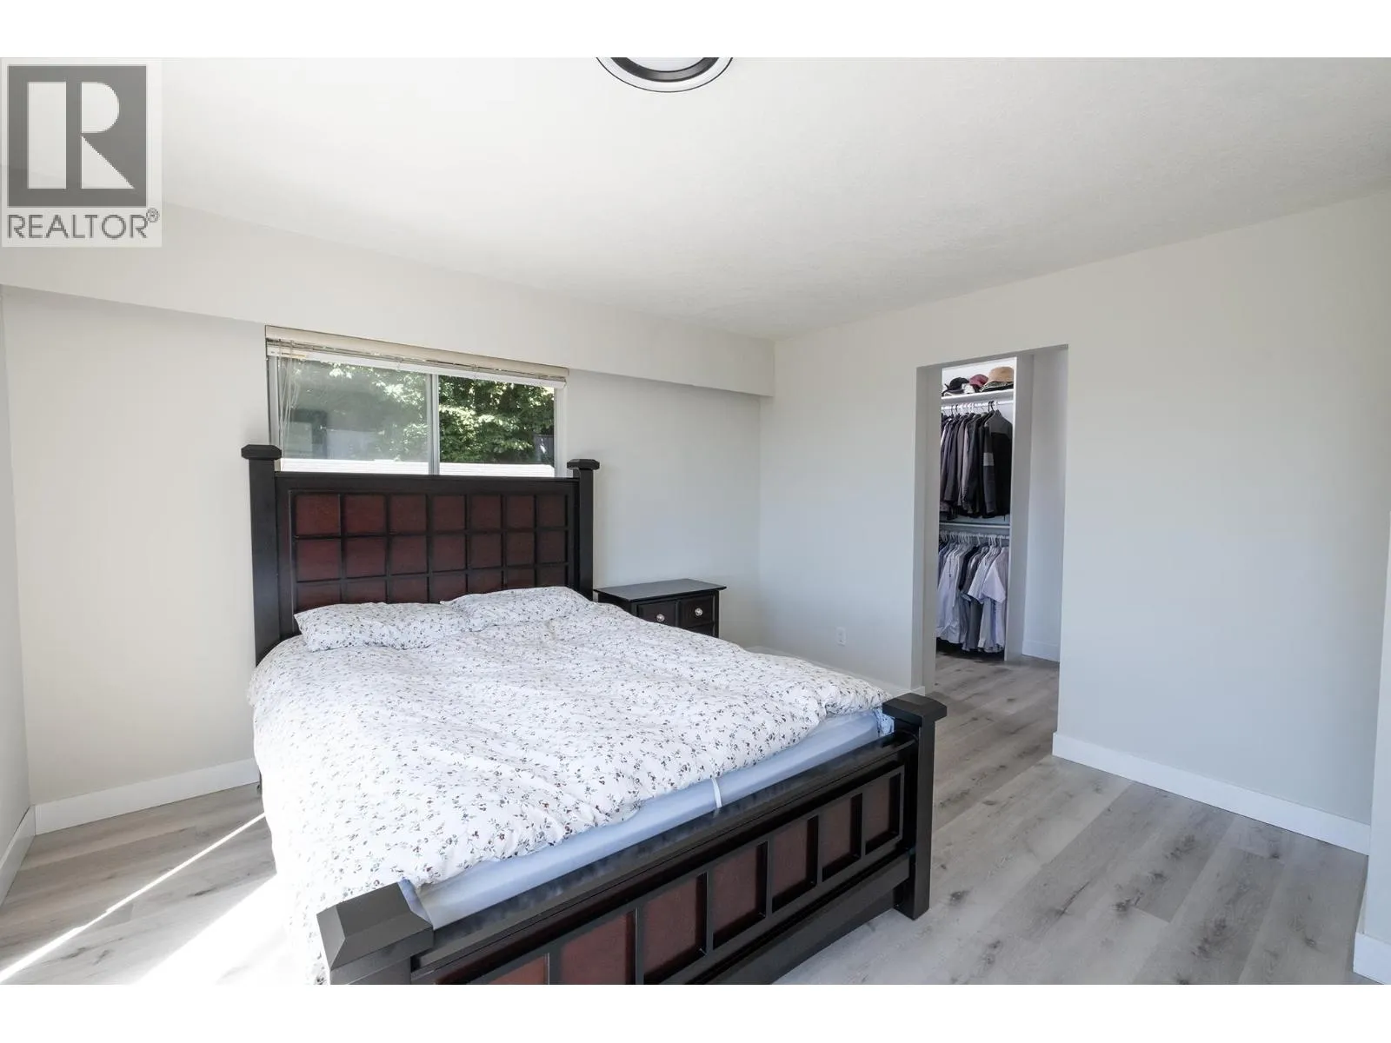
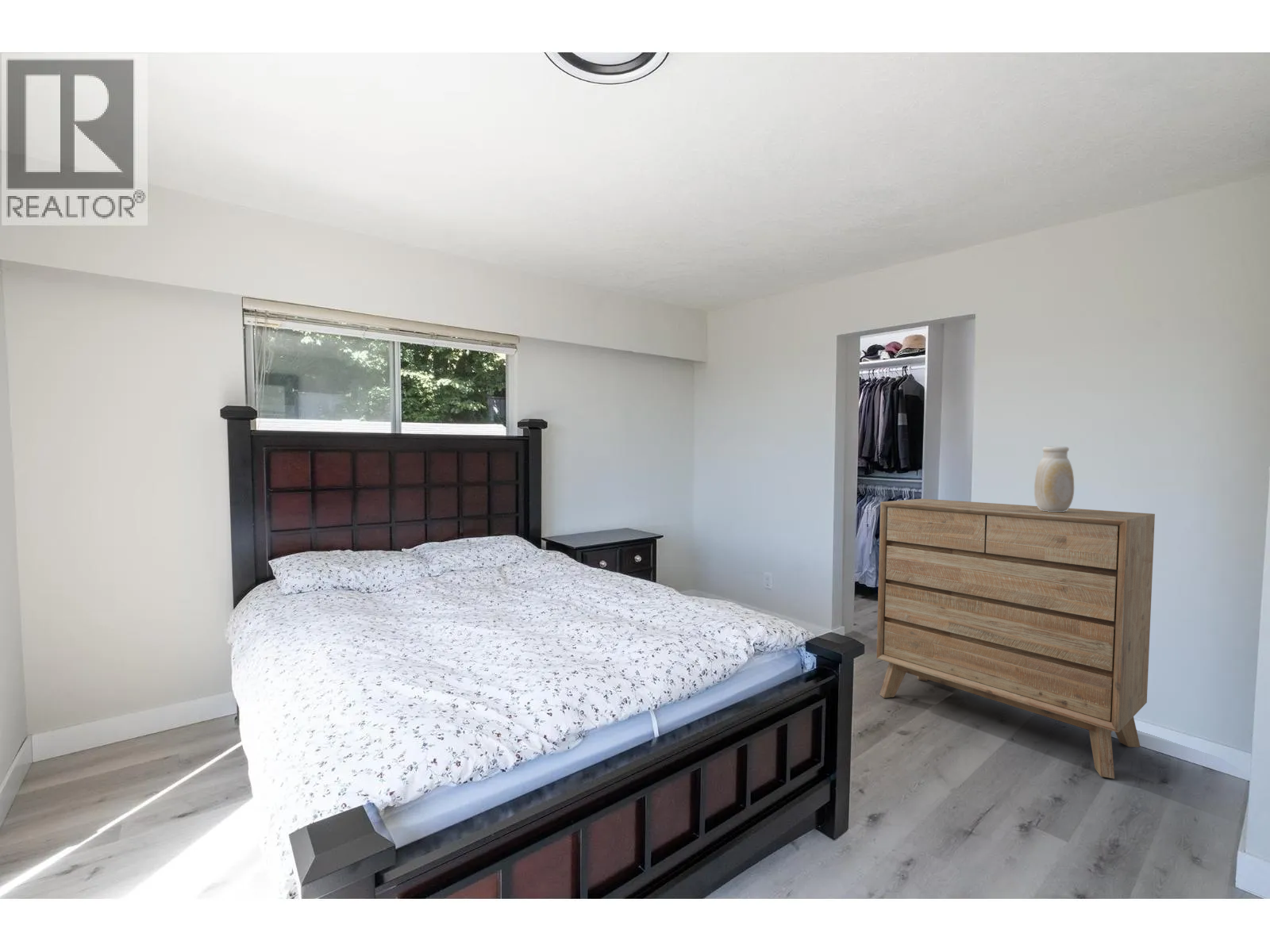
+ vase [1033,445,1075,512]
+ dresser [876,498,1156,779]
